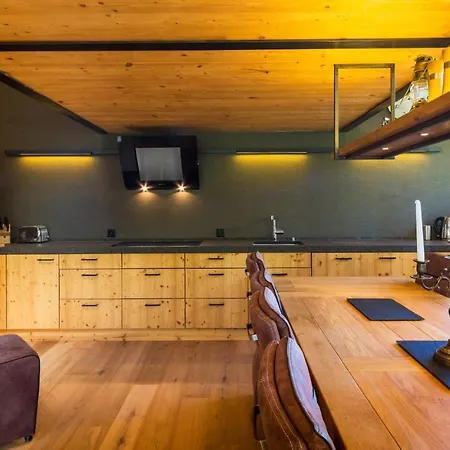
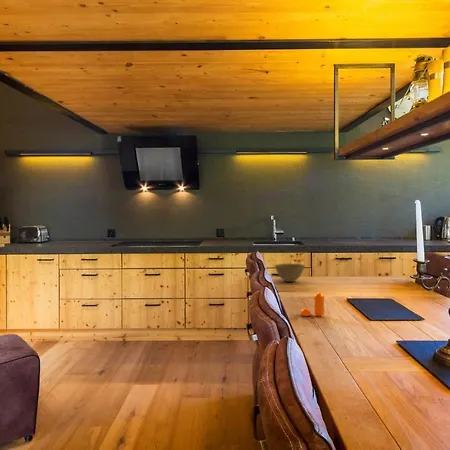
+ bowl [273,263,306,283]
+ pepper shaker [300,291,325,317]
